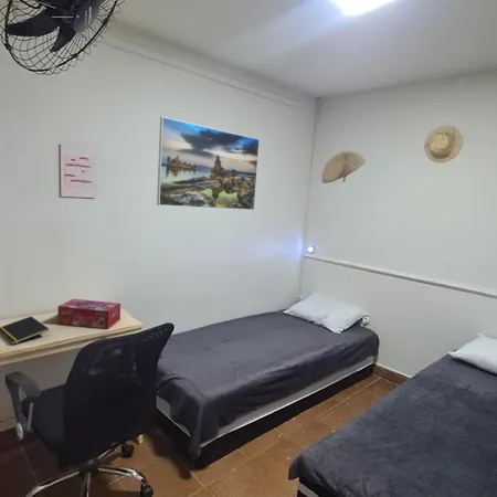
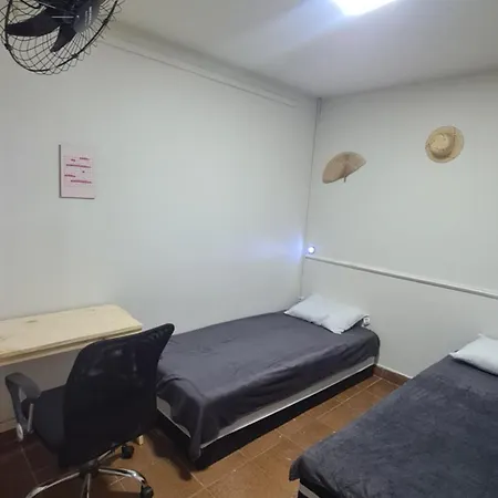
- tissue box [56,298,121,329]
- notepad [0,316,50,346]
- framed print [156,116,261,211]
